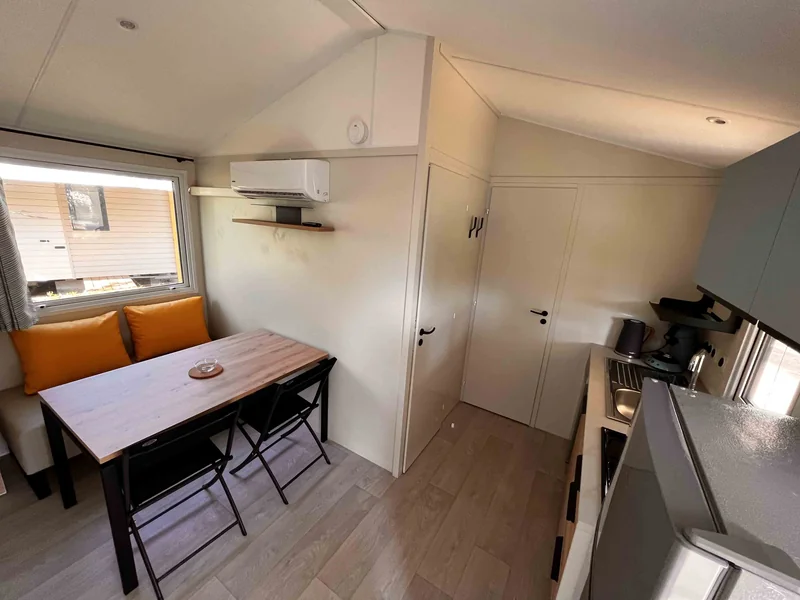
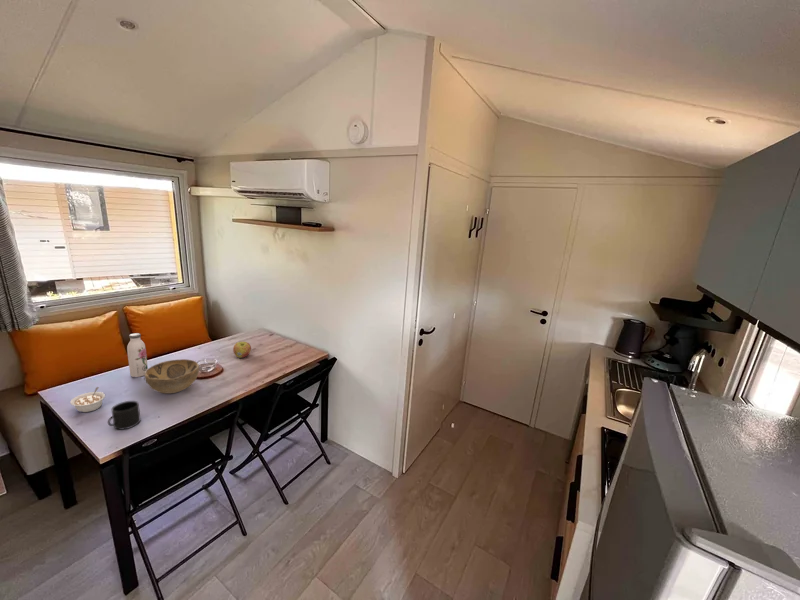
+ water bottle [126,332,149,378]
+ apple [232,341,252,359]
+ decorative bowl [144,358,200,394]
+ legume [69,386,106,413]
+ mug [107,400,142,431]
